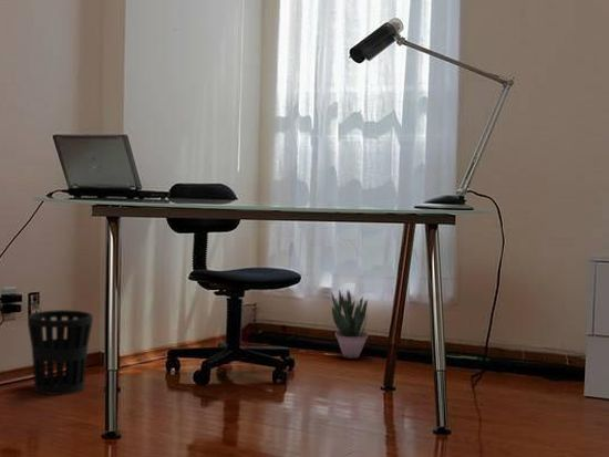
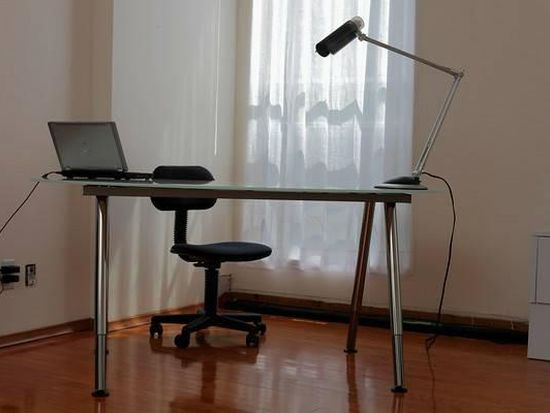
- potted plant [330,289,370,360]
- wastebasket [27,309,94,396]
